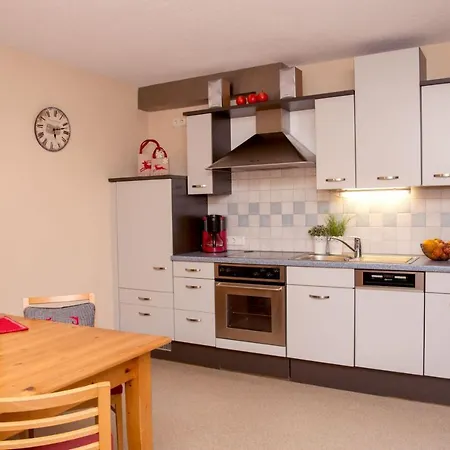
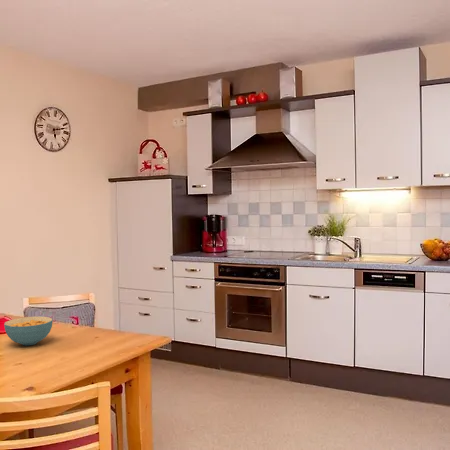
+ cereal bowl [3,316,54,347]
